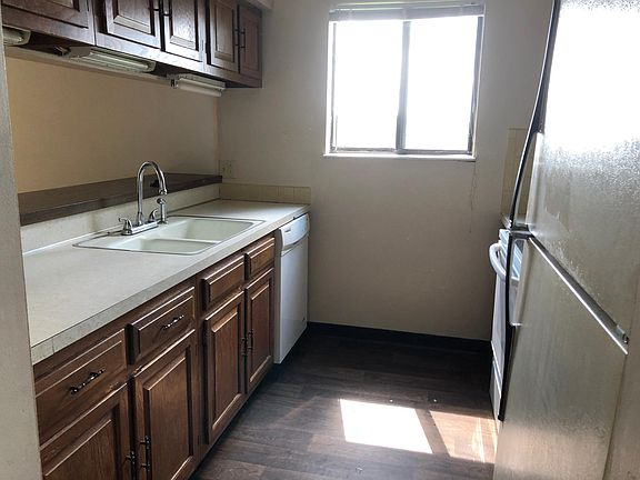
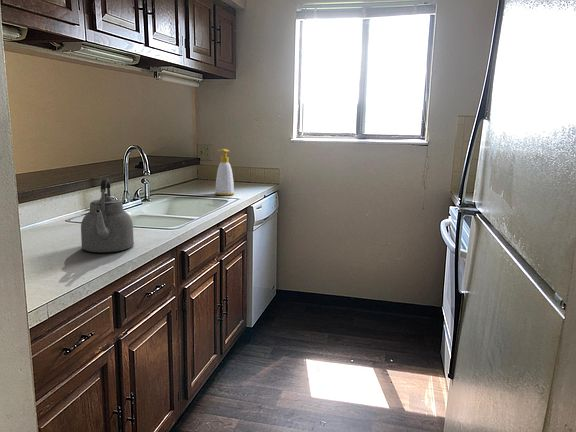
+ soap bottle [214,148,235,196]
+ kettle [80,177,135,253]
